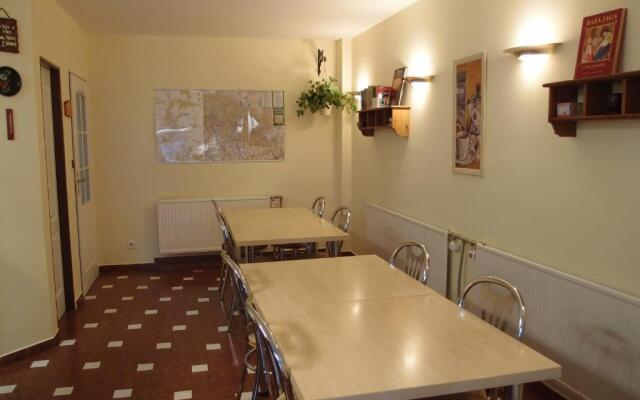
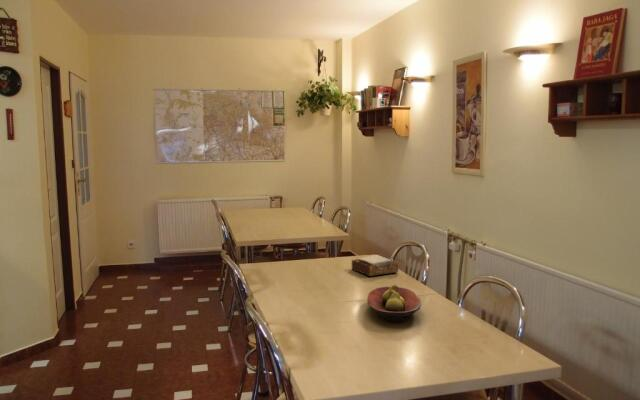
+ napkin holder [351,254,399,277]
+ fruit bowl [366,284,422,323]
